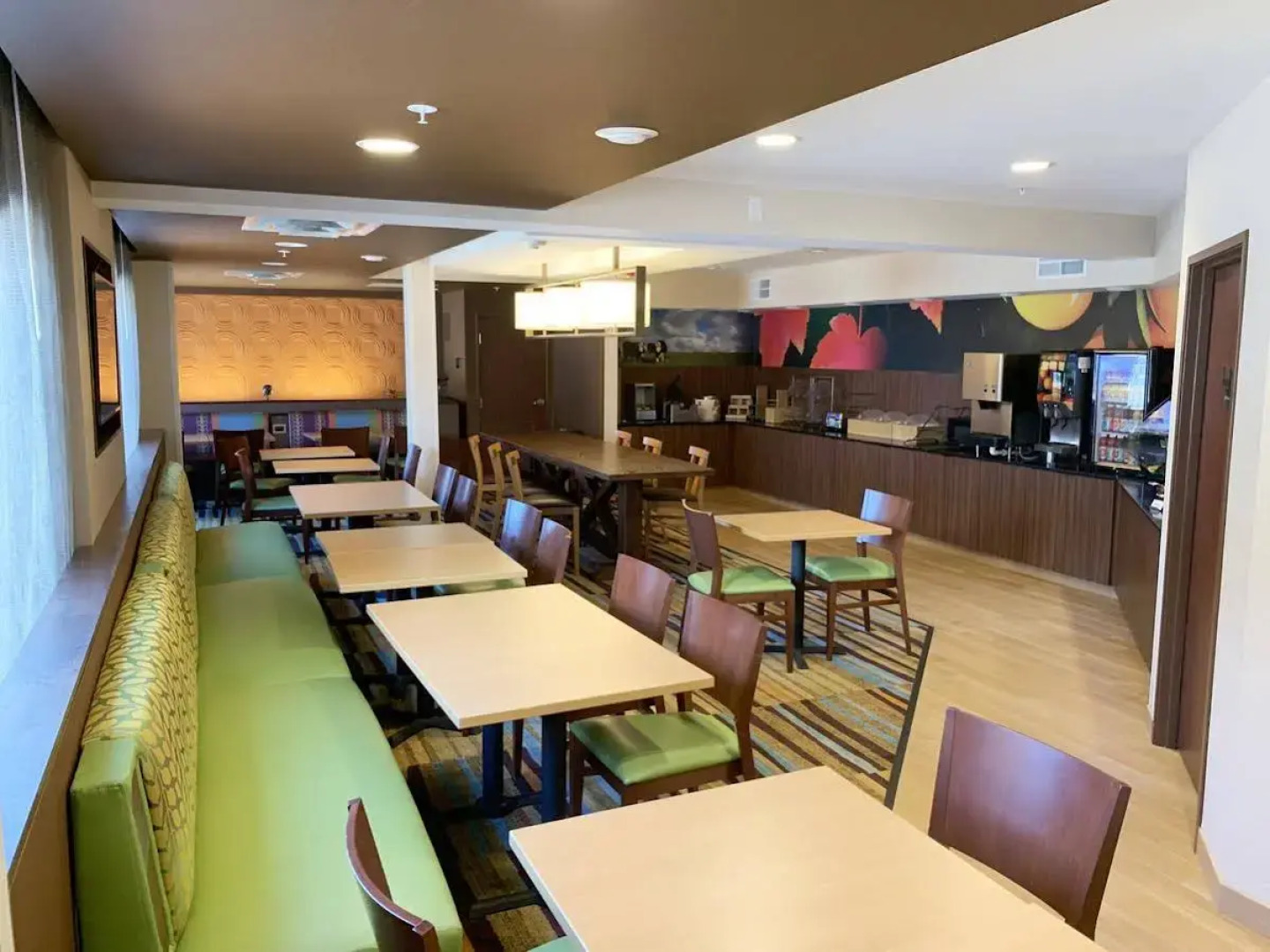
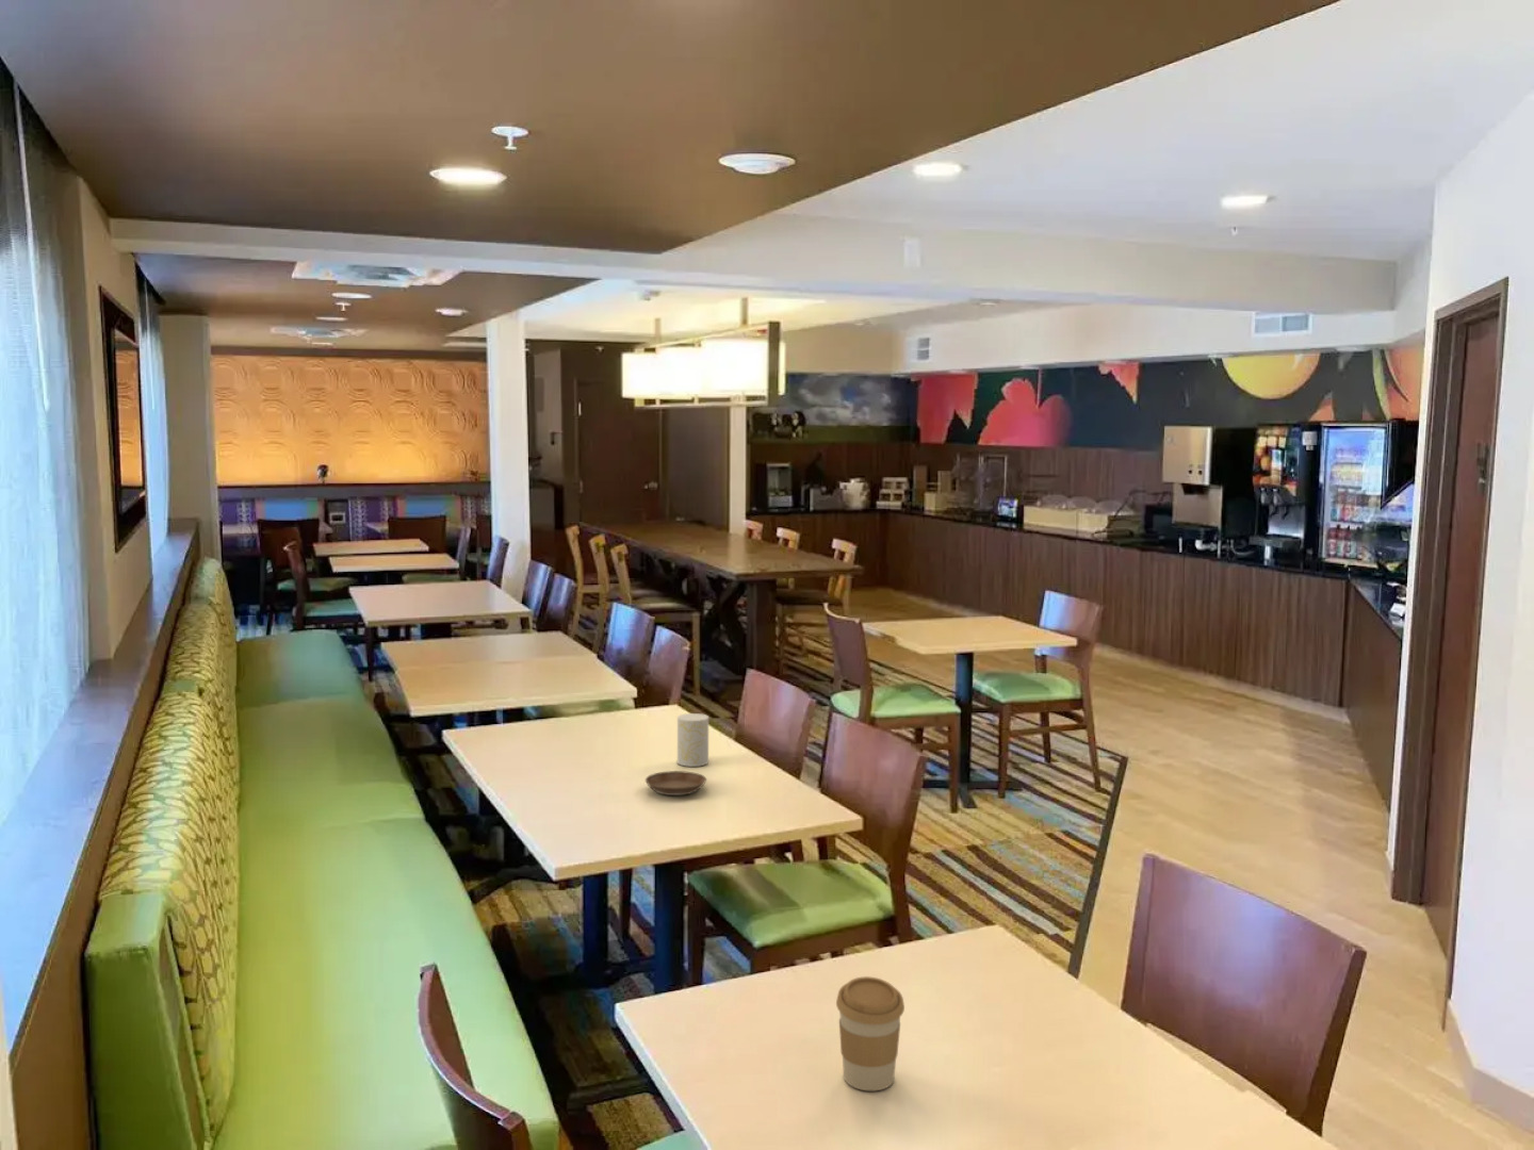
+ coffee cup [835,975,906,1092]
+ saucer [645,769,708,796]
+ cup [676,713,709,768]
